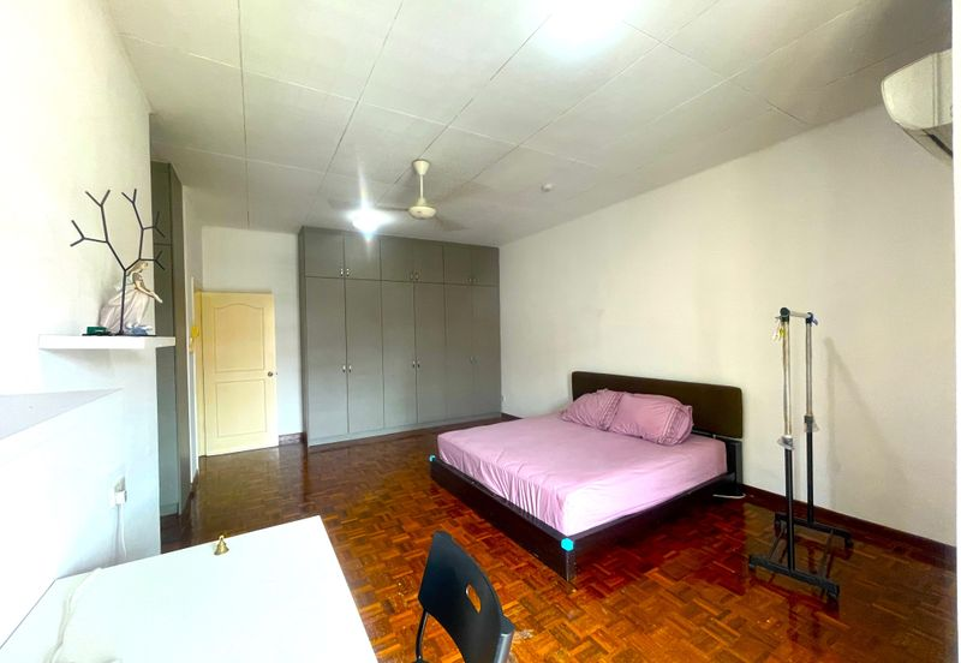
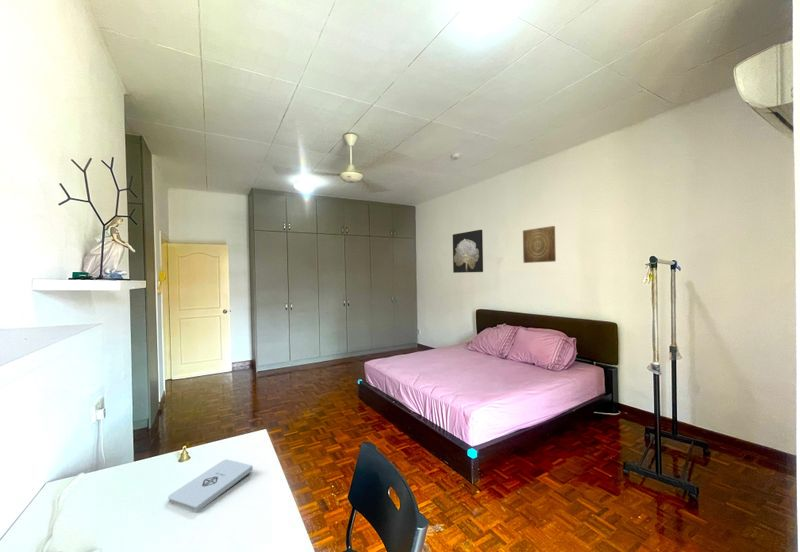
+ notepad [167,459,254,514]
+ wall art [522,225,557,264]
+ wall art [452,229,484,274]
